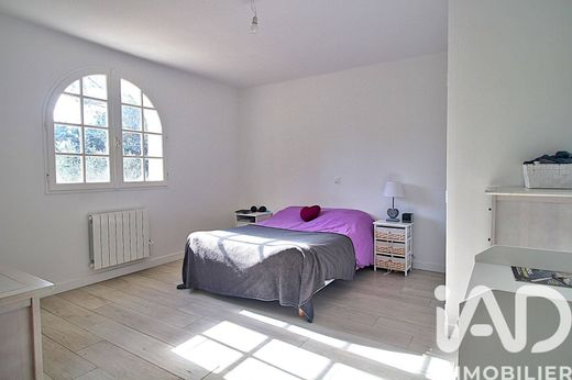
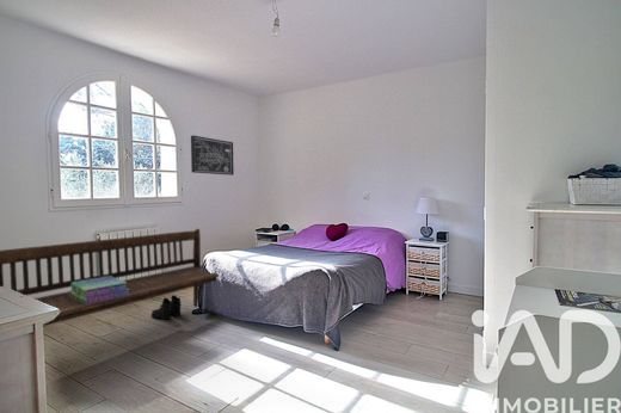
+ wall art [190,135,235,177]
+ bench [0,228,220,327]
+ stack of books [68,276,129,304]
+ boots [150,295,183,320]
